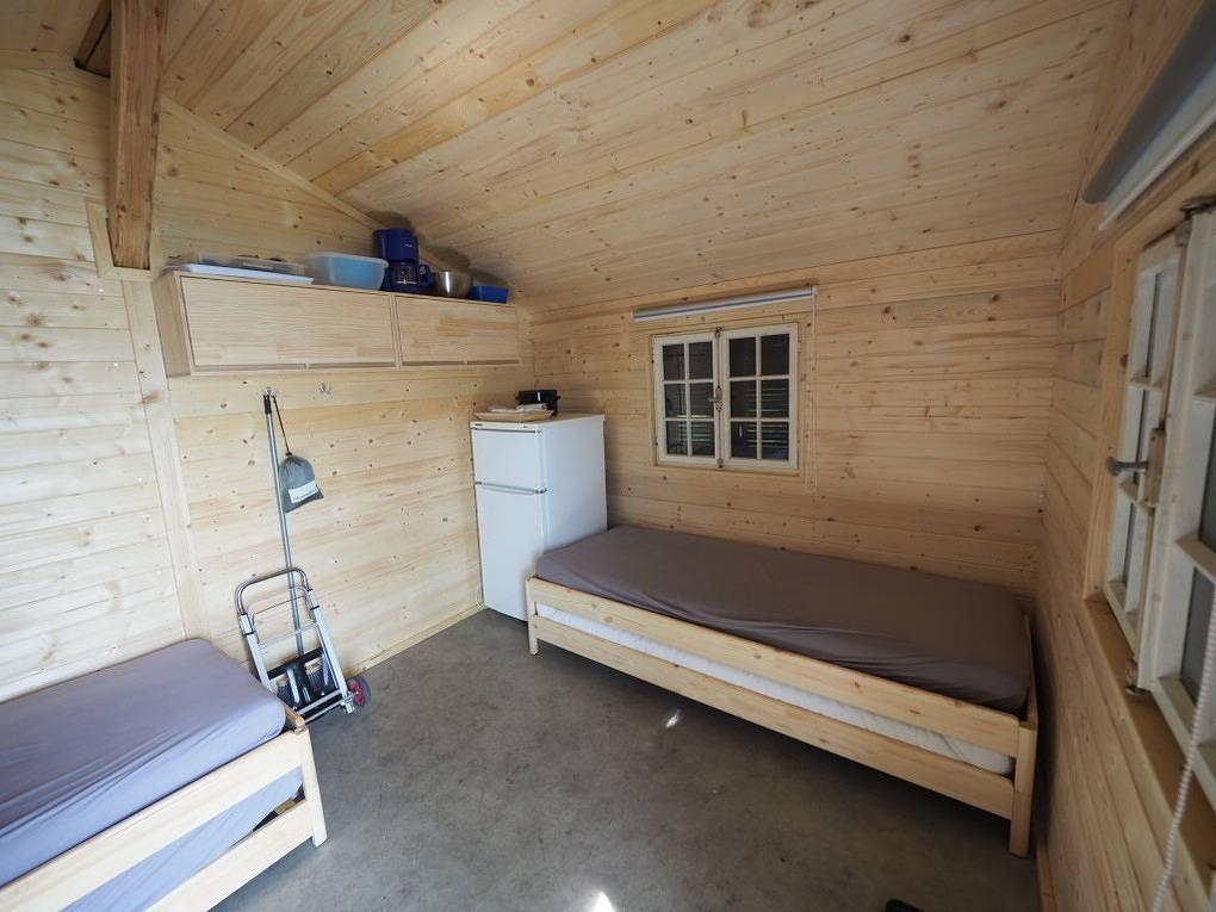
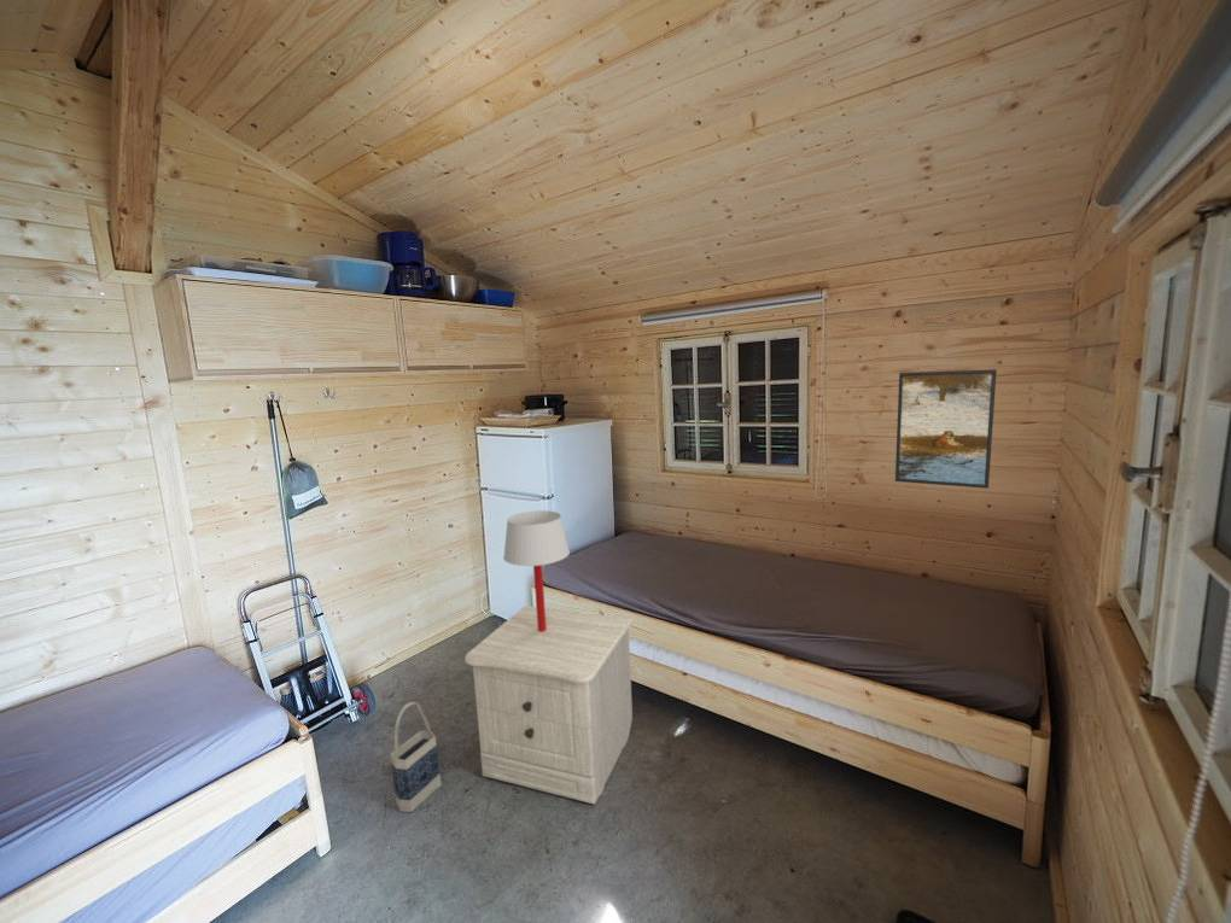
+ nightstand [463,604,635,805]
+ bag [389,701,443,813]
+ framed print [894,368,998,490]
+ table lamp [502,509,571,632]
